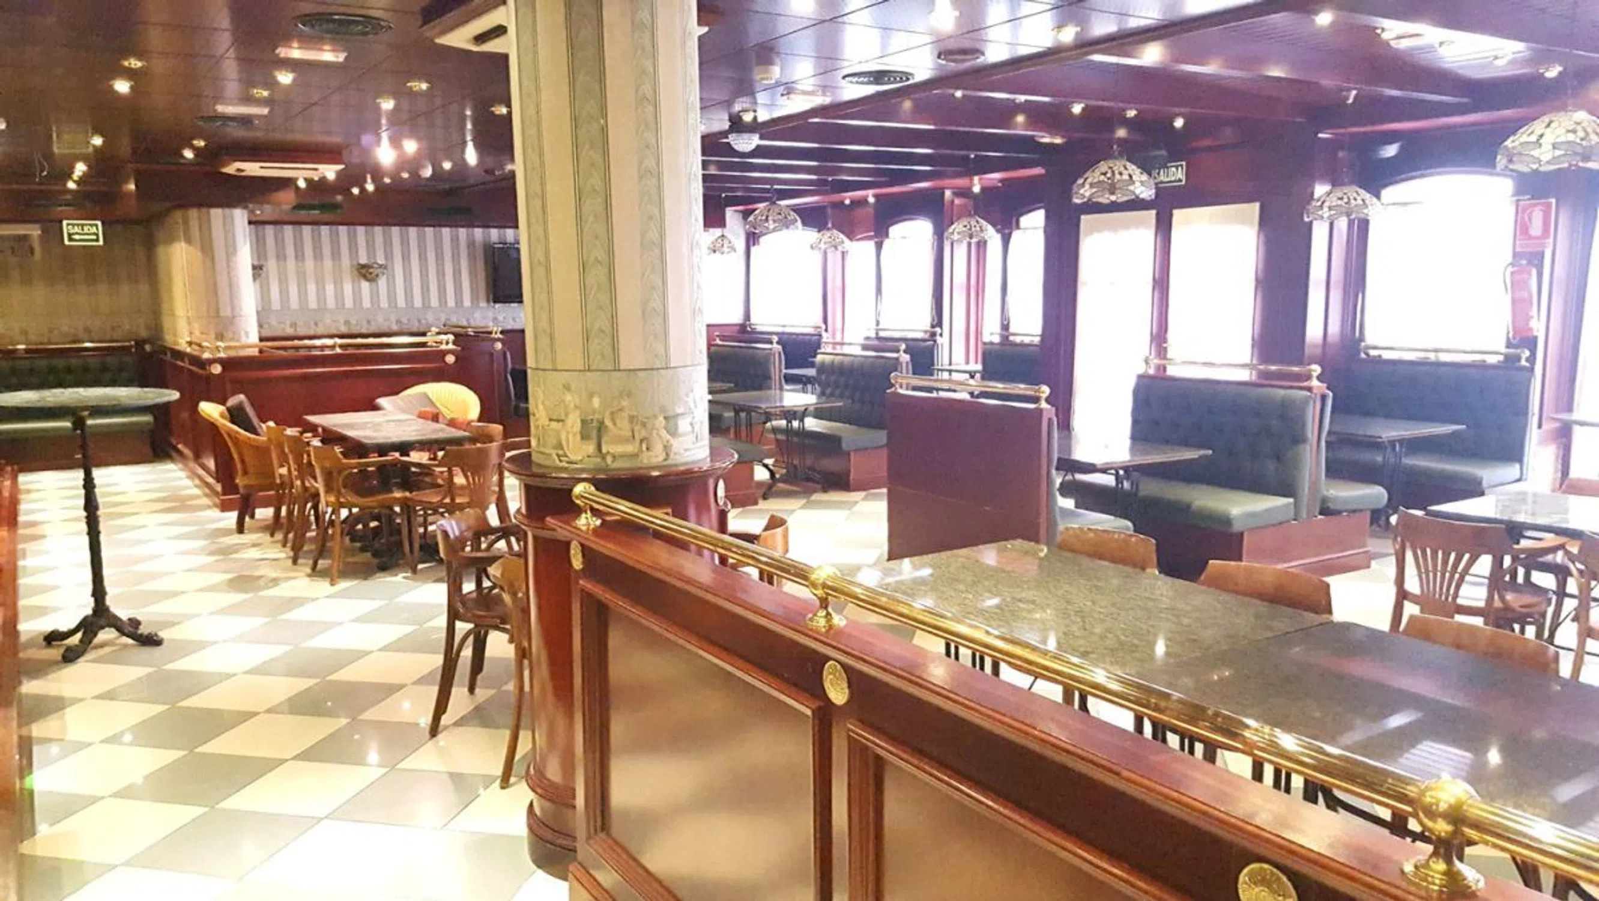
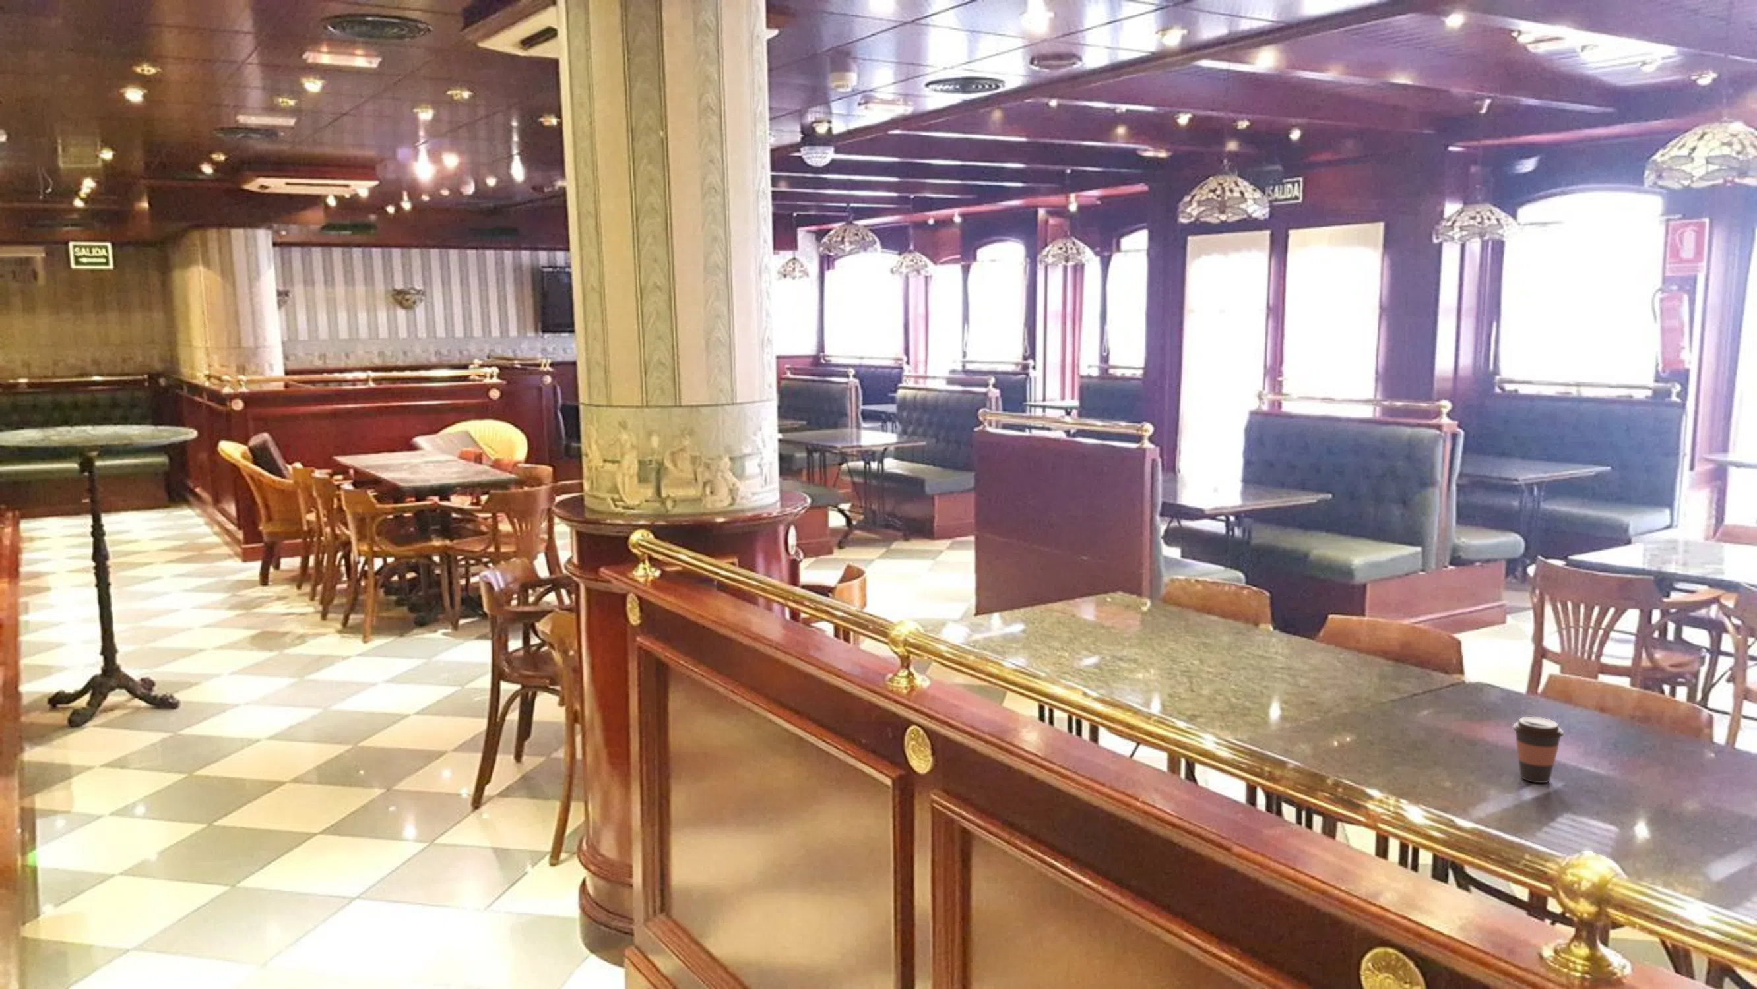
+ coffee cup [1512,716,1565,783]
